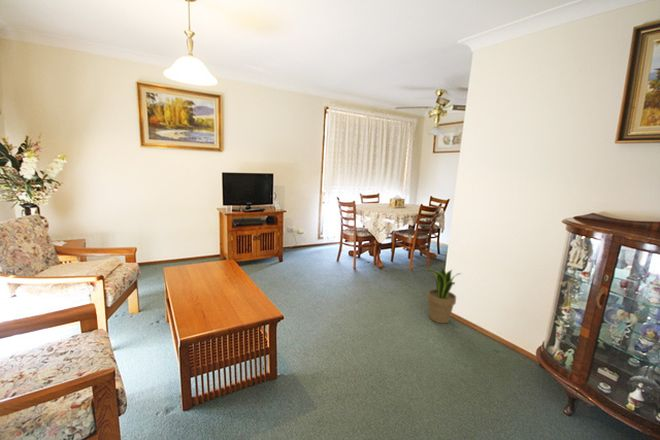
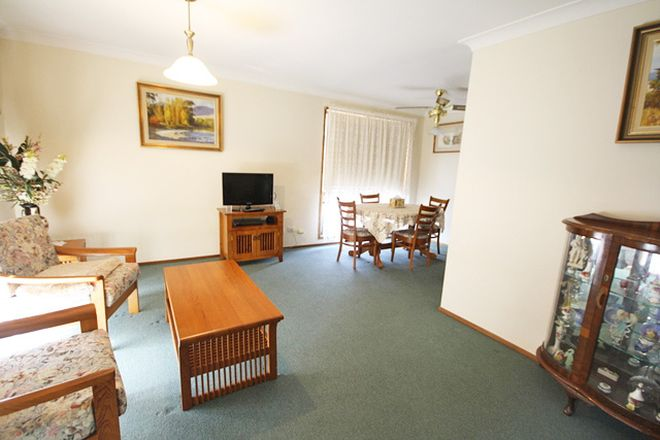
- potted plant [425,267,463,324]
